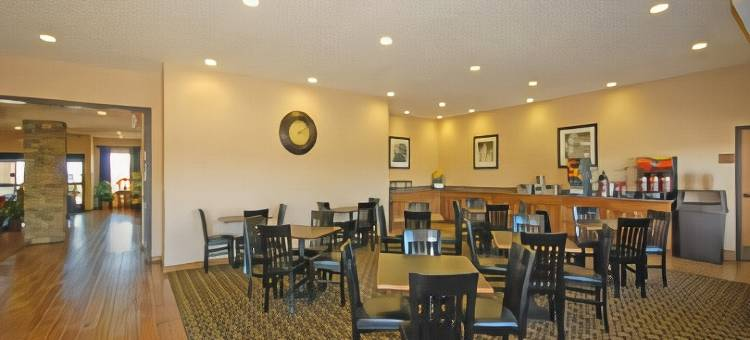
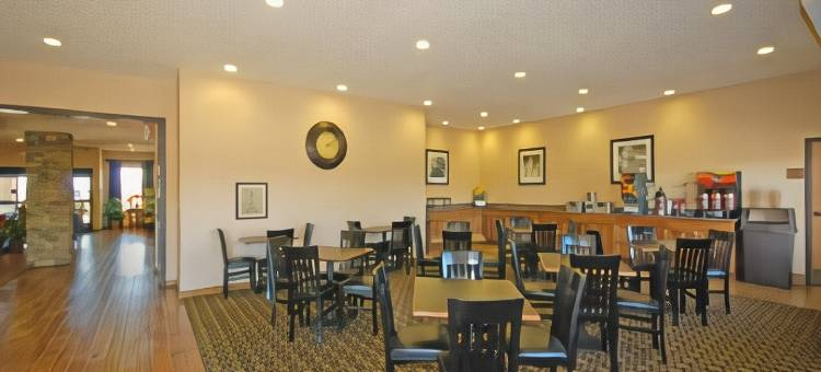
+ wall art [234,182,269,221]
